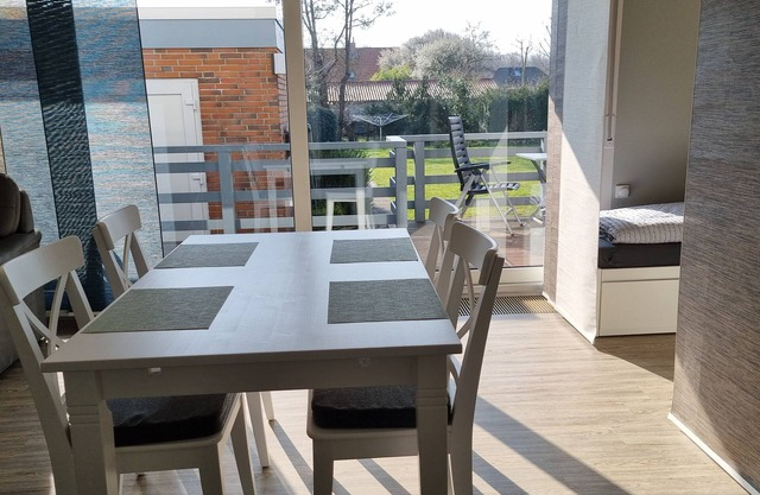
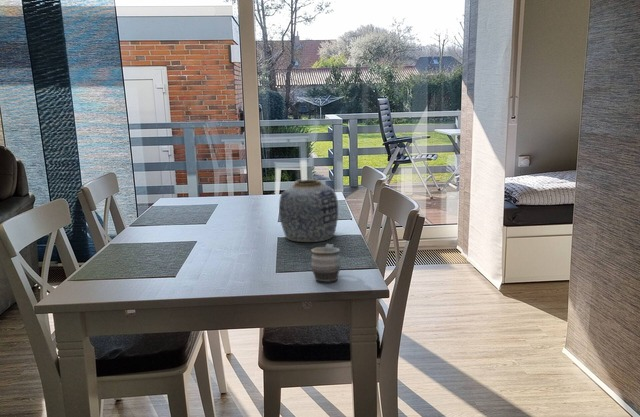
+ mug [310,243,341,283]
+ vase [278,178,339,243]
